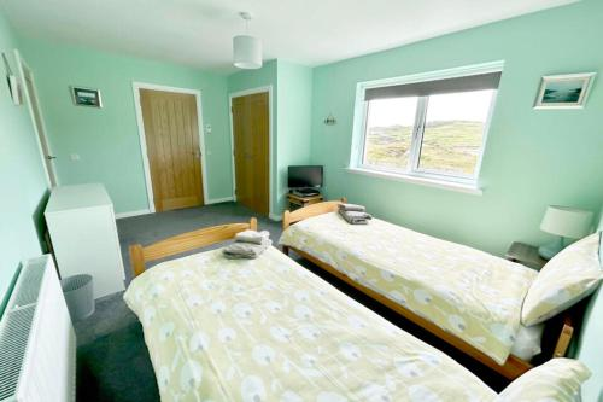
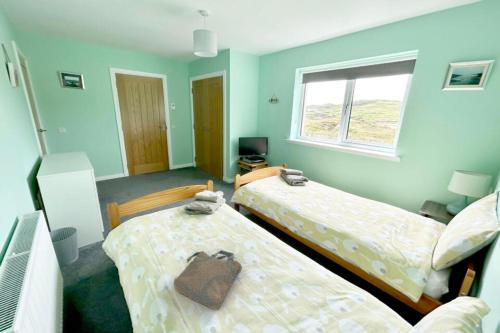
+ tote bag [173,249,243,311]
